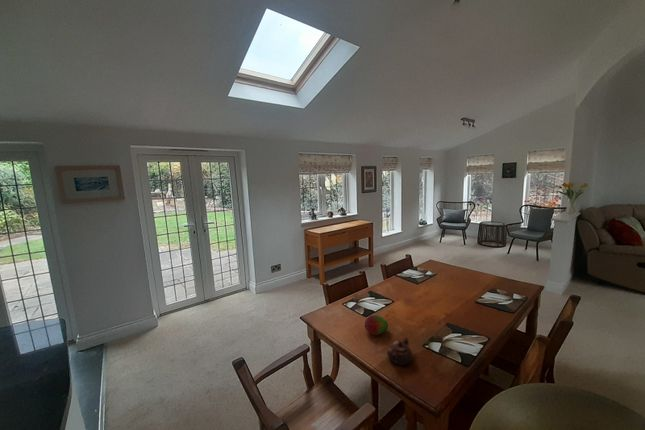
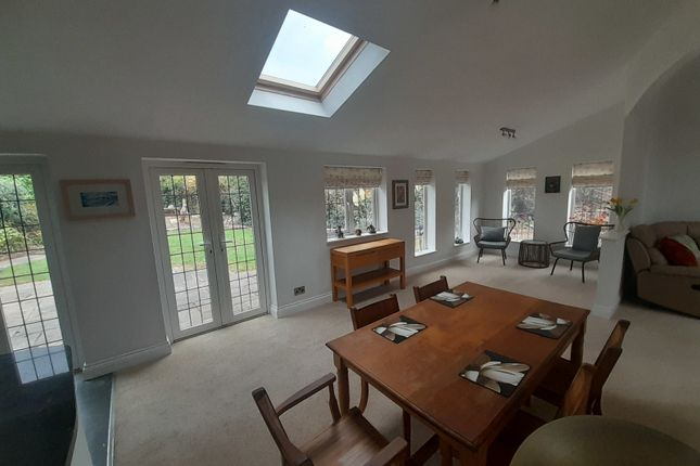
- fruit [364,314,389,336]
- teapot [387,336,413,366]
